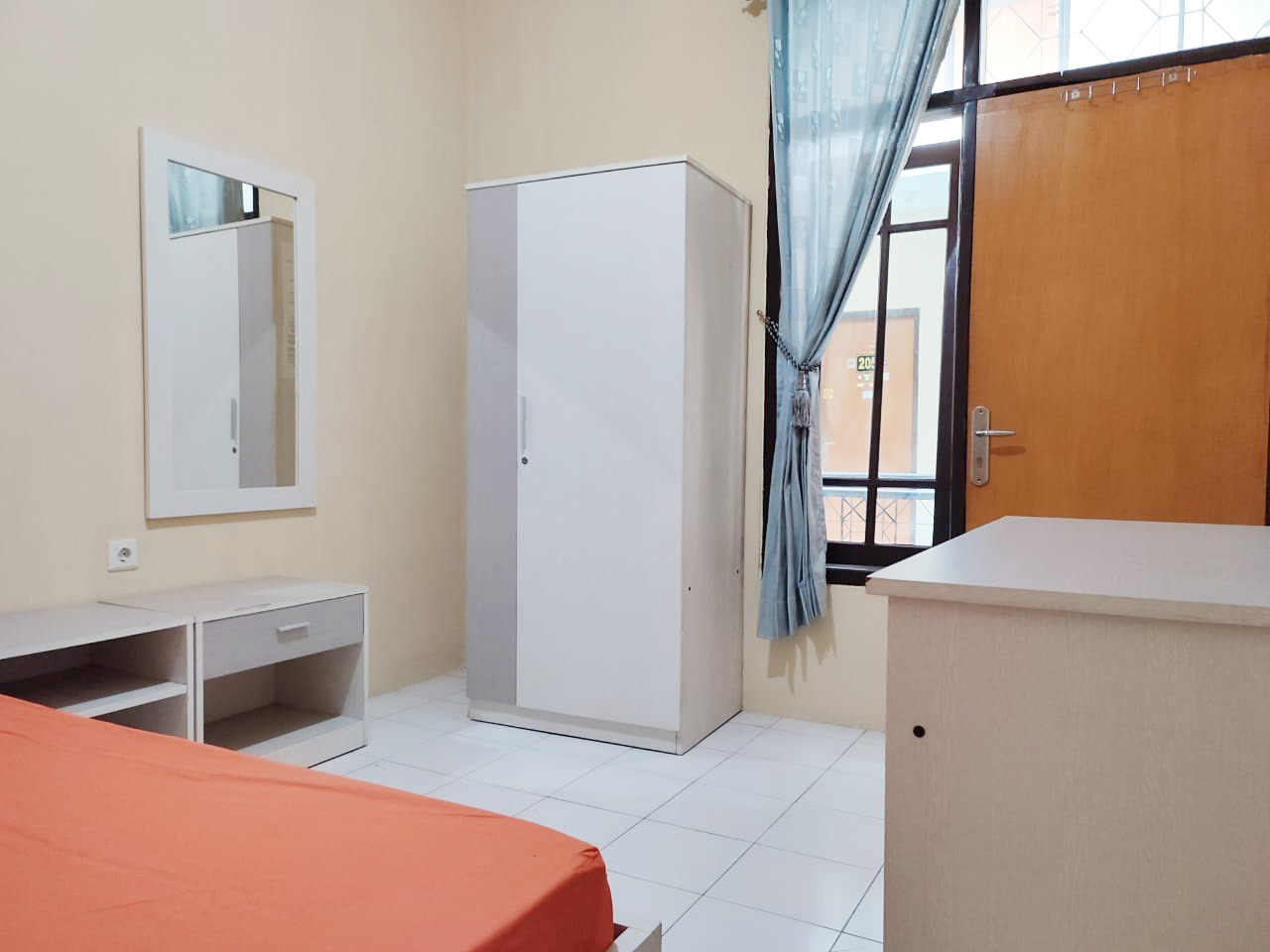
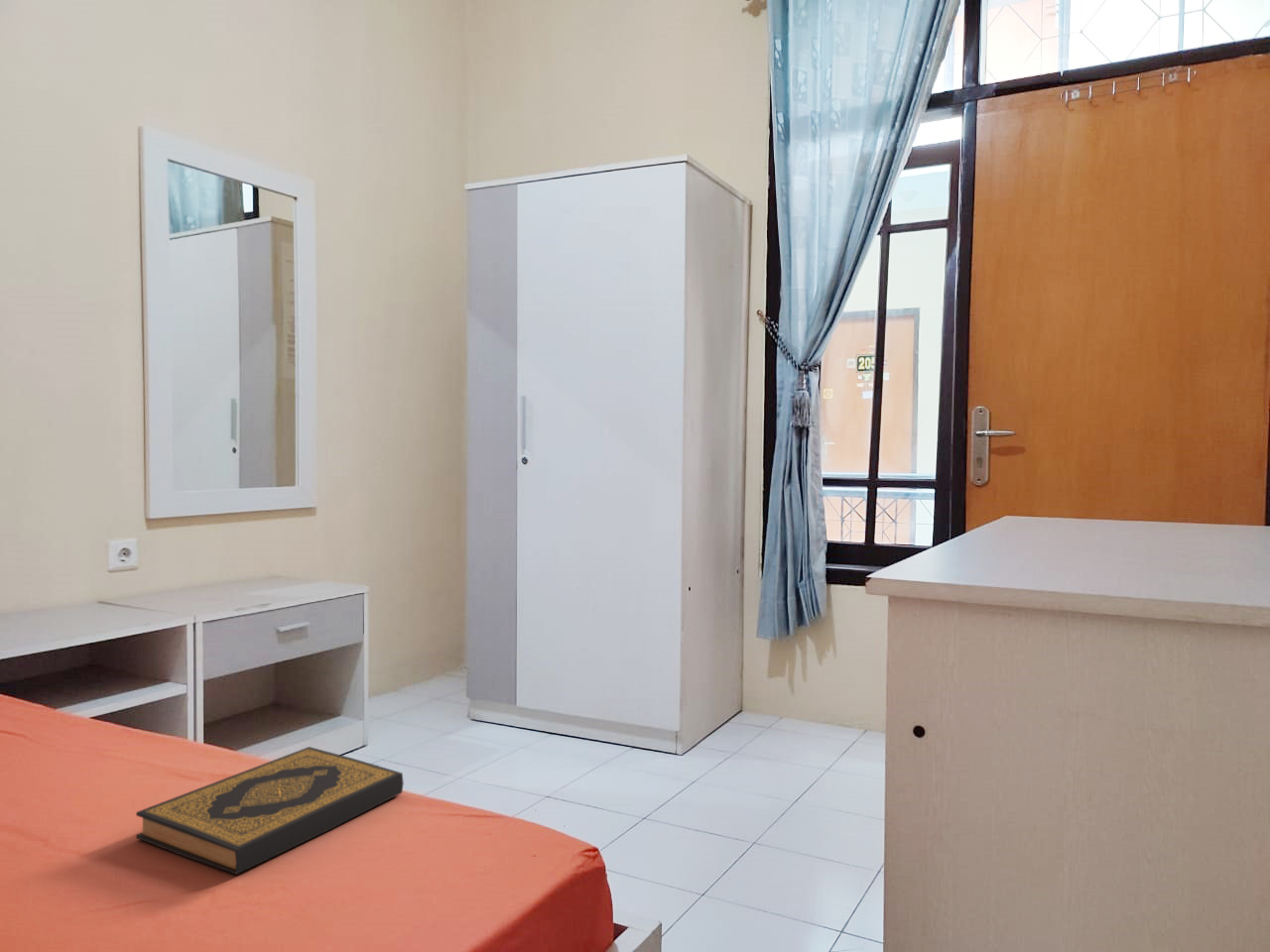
+ hardback book [135,746,405,876]
